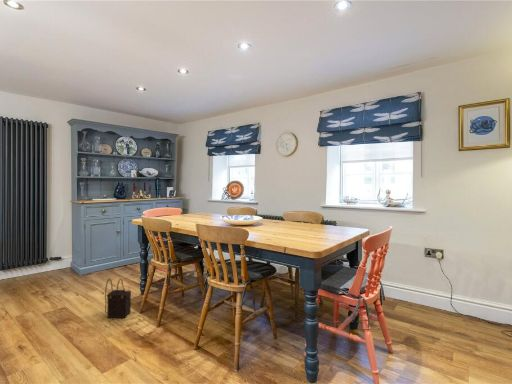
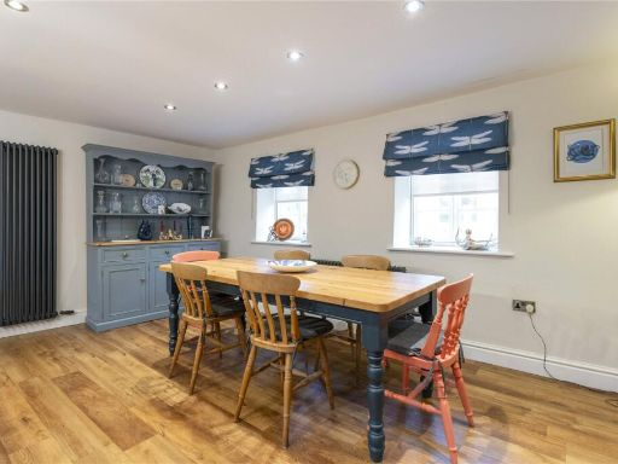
- satchel [104,278,132,319]
